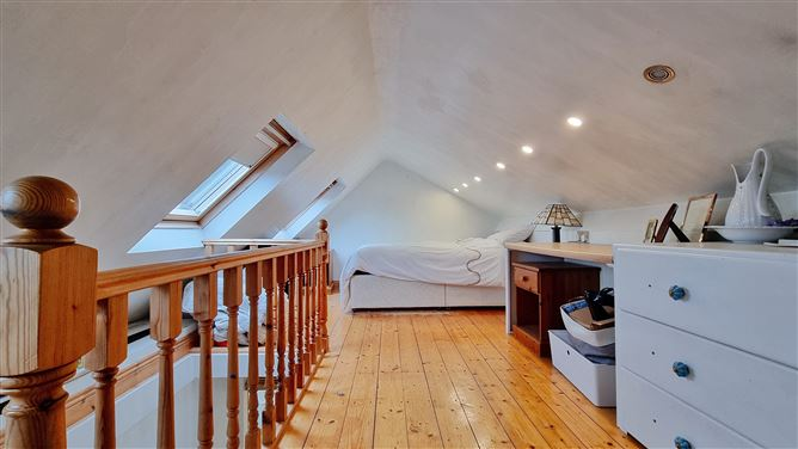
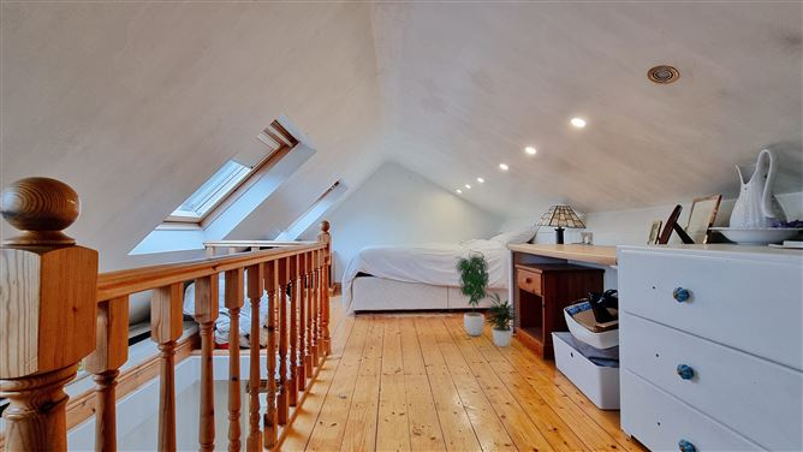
+ potted plant [454,250,523,349]
